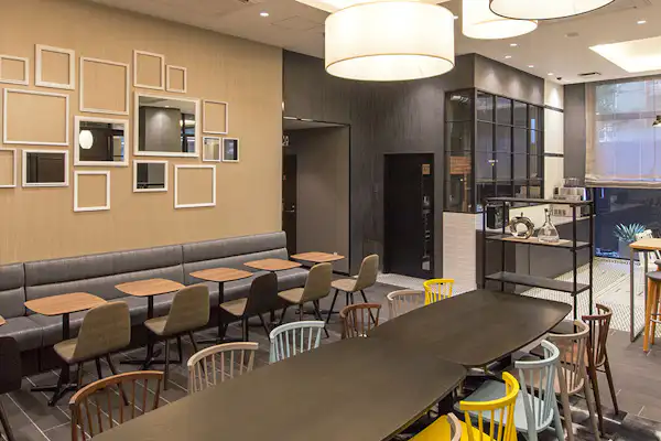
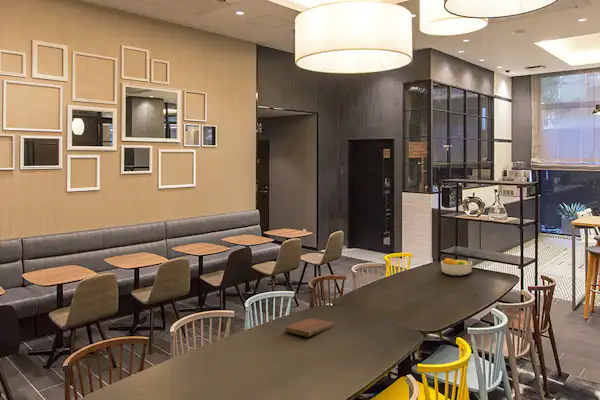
+ notebook [284,317,334,338]
+ fruit bowl [440,257,473,276]
